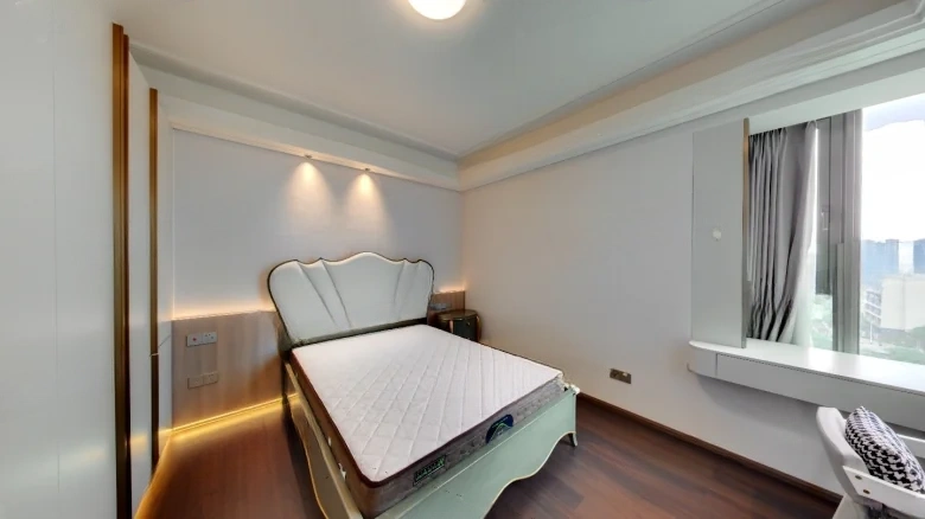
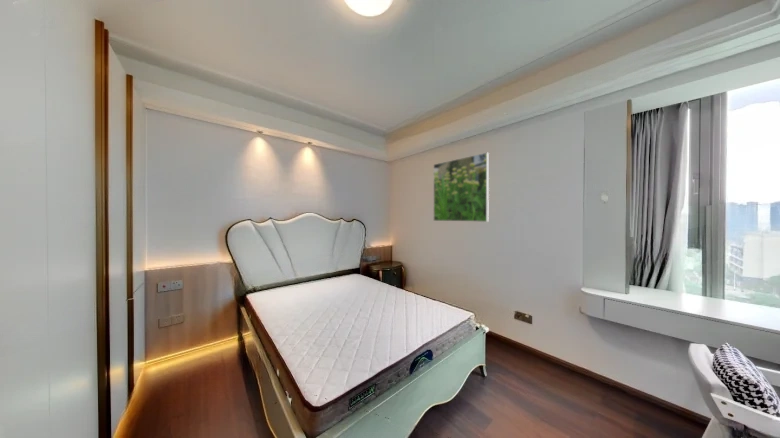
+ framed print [432,152,490,223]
